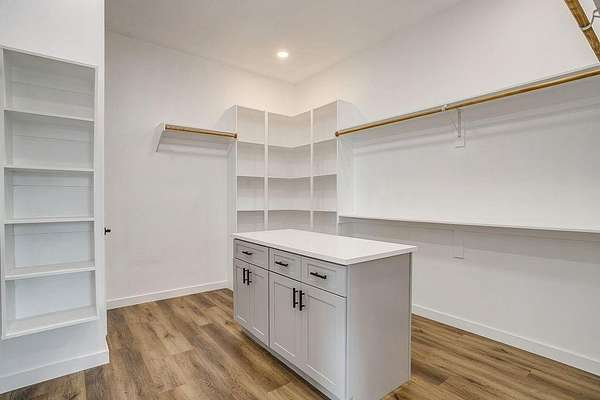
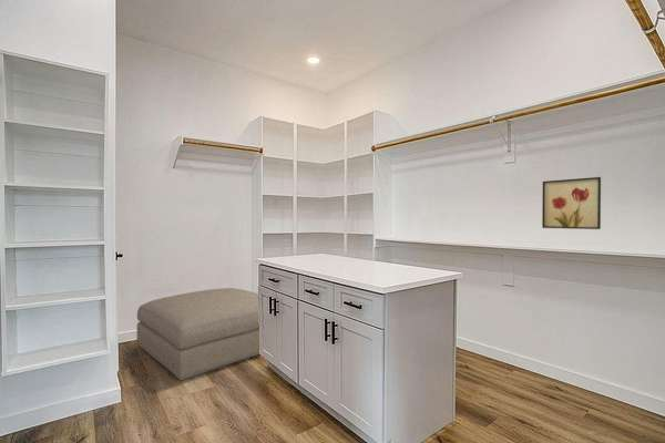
+ ottoman [136,287,260,381]
+ wall art [541,176,602,230]
